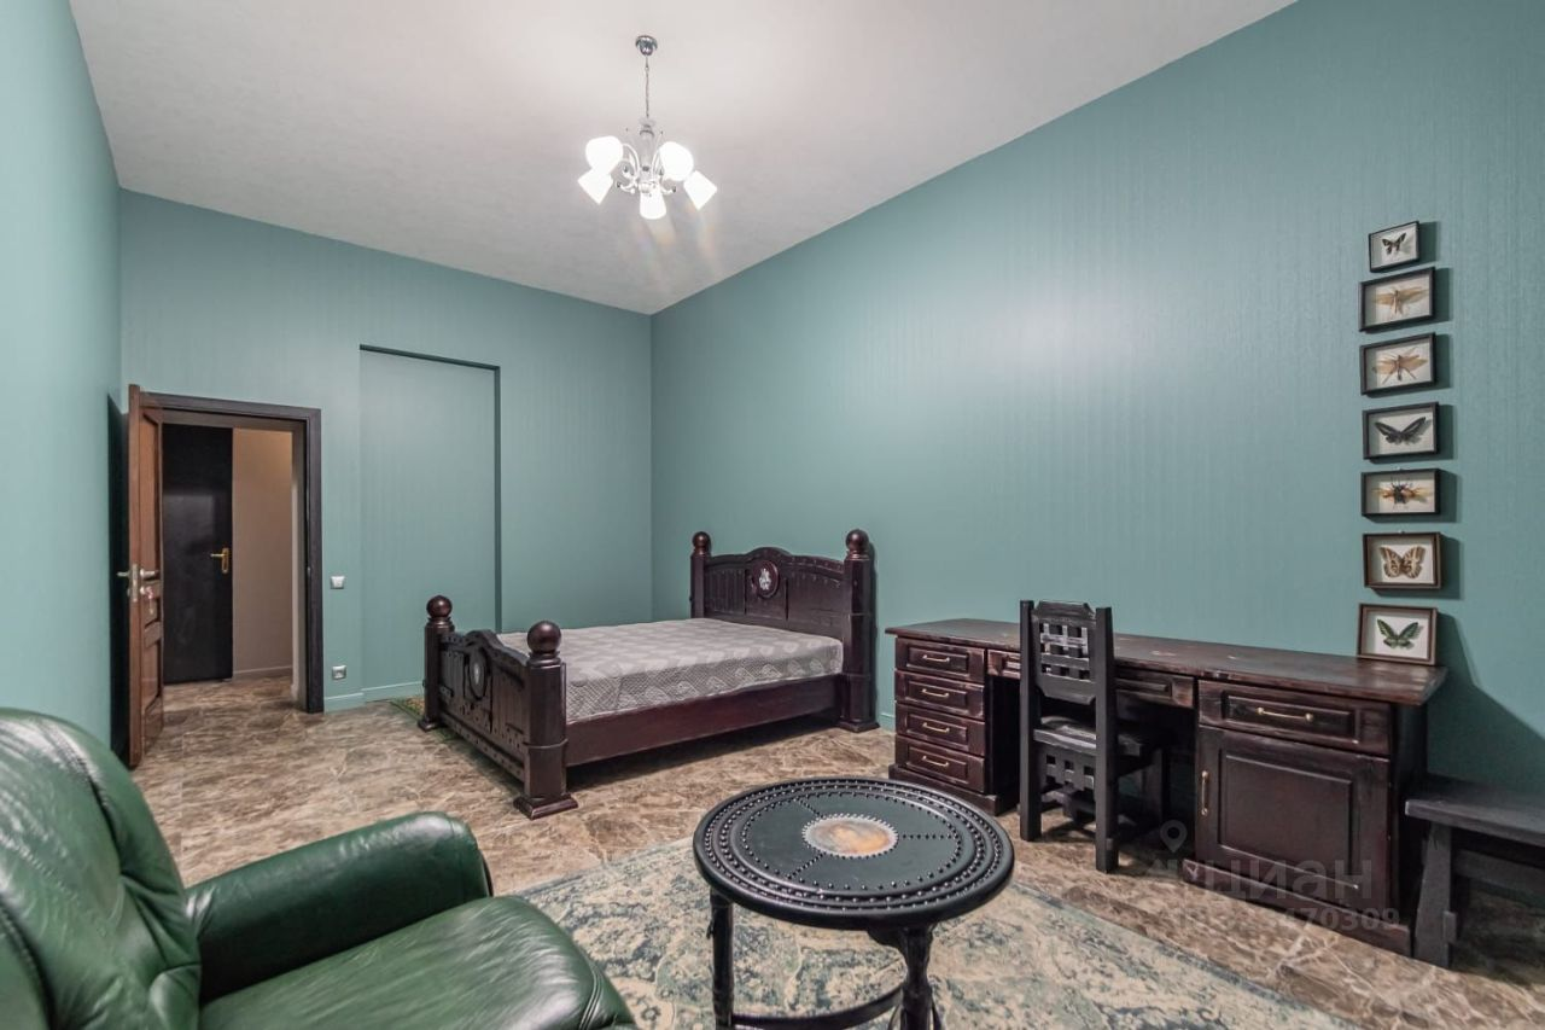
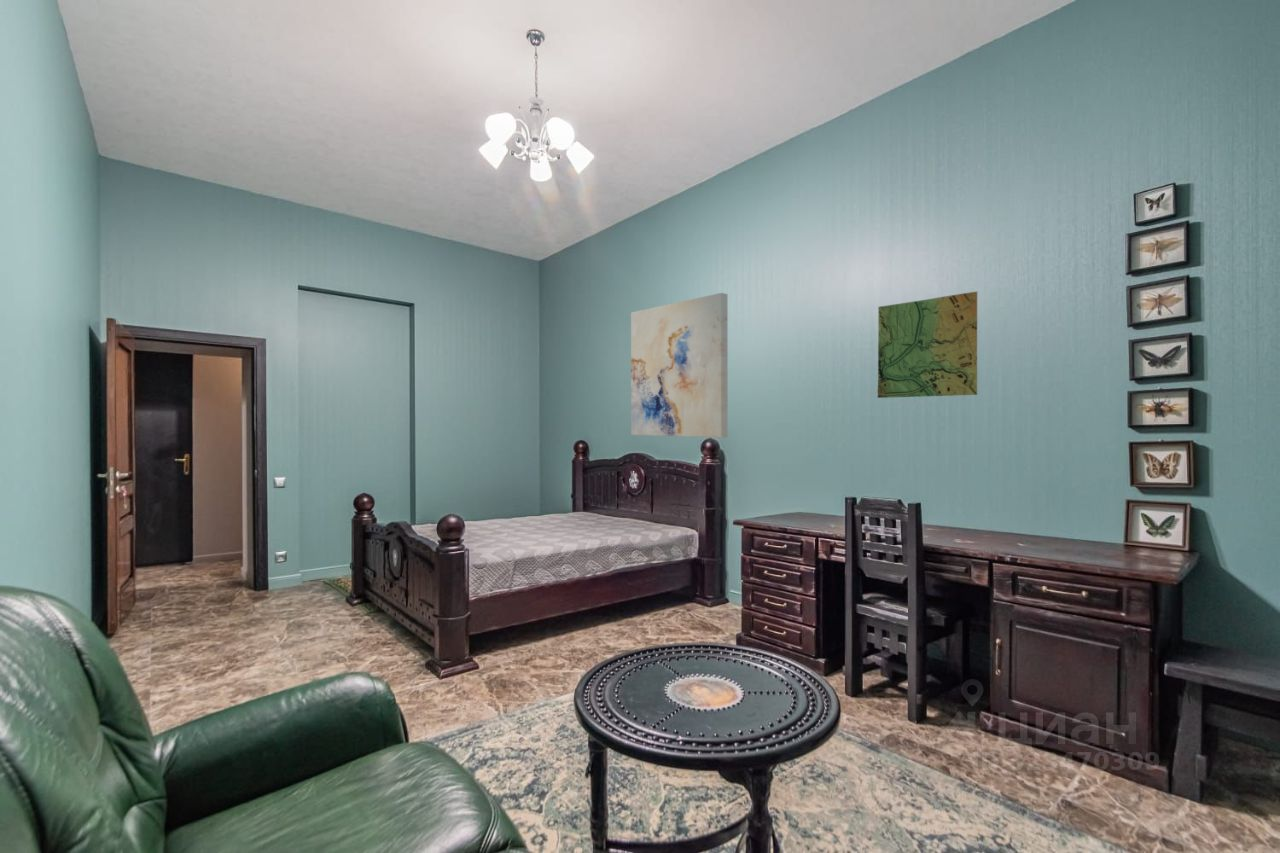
+ map [876,291,978,399]
+ wall art [630,292,729,439]
